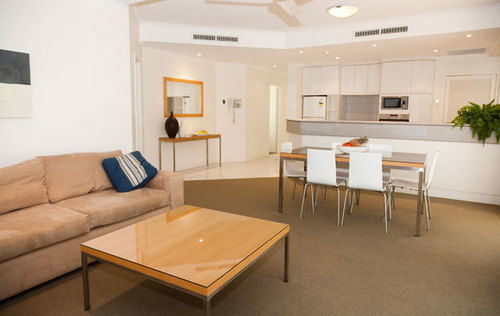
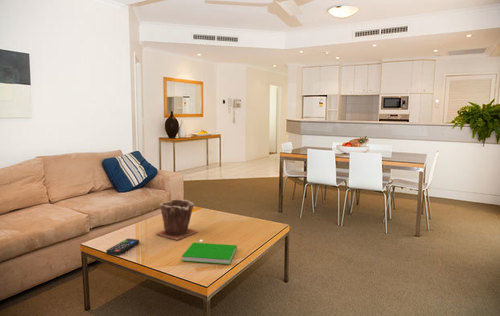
+ book [181,242,238,265]
+ remote control [105,238,140,257]
+ plant pot [155,198,199,241]
